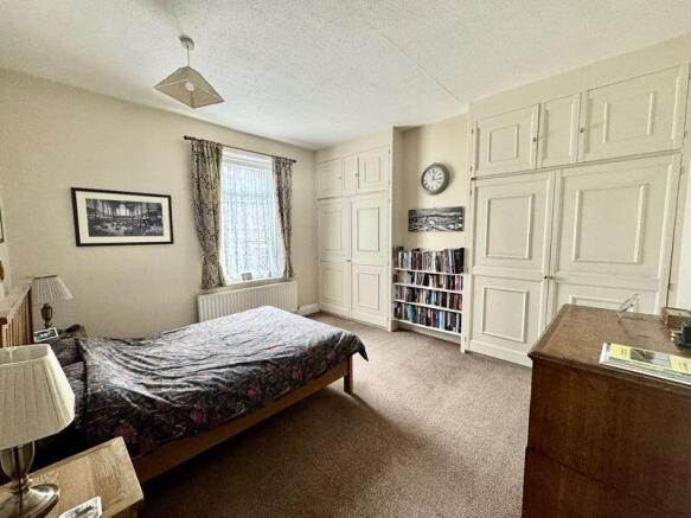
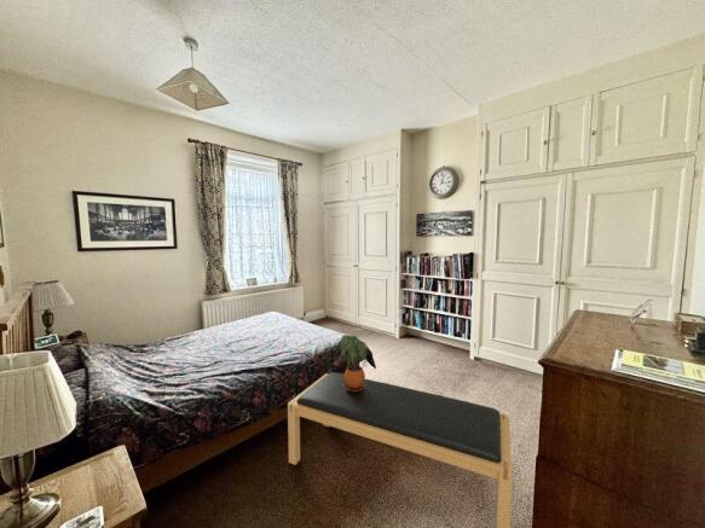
+ potted plant [339,333,369,391]
+ bench [287,371,514,528]
